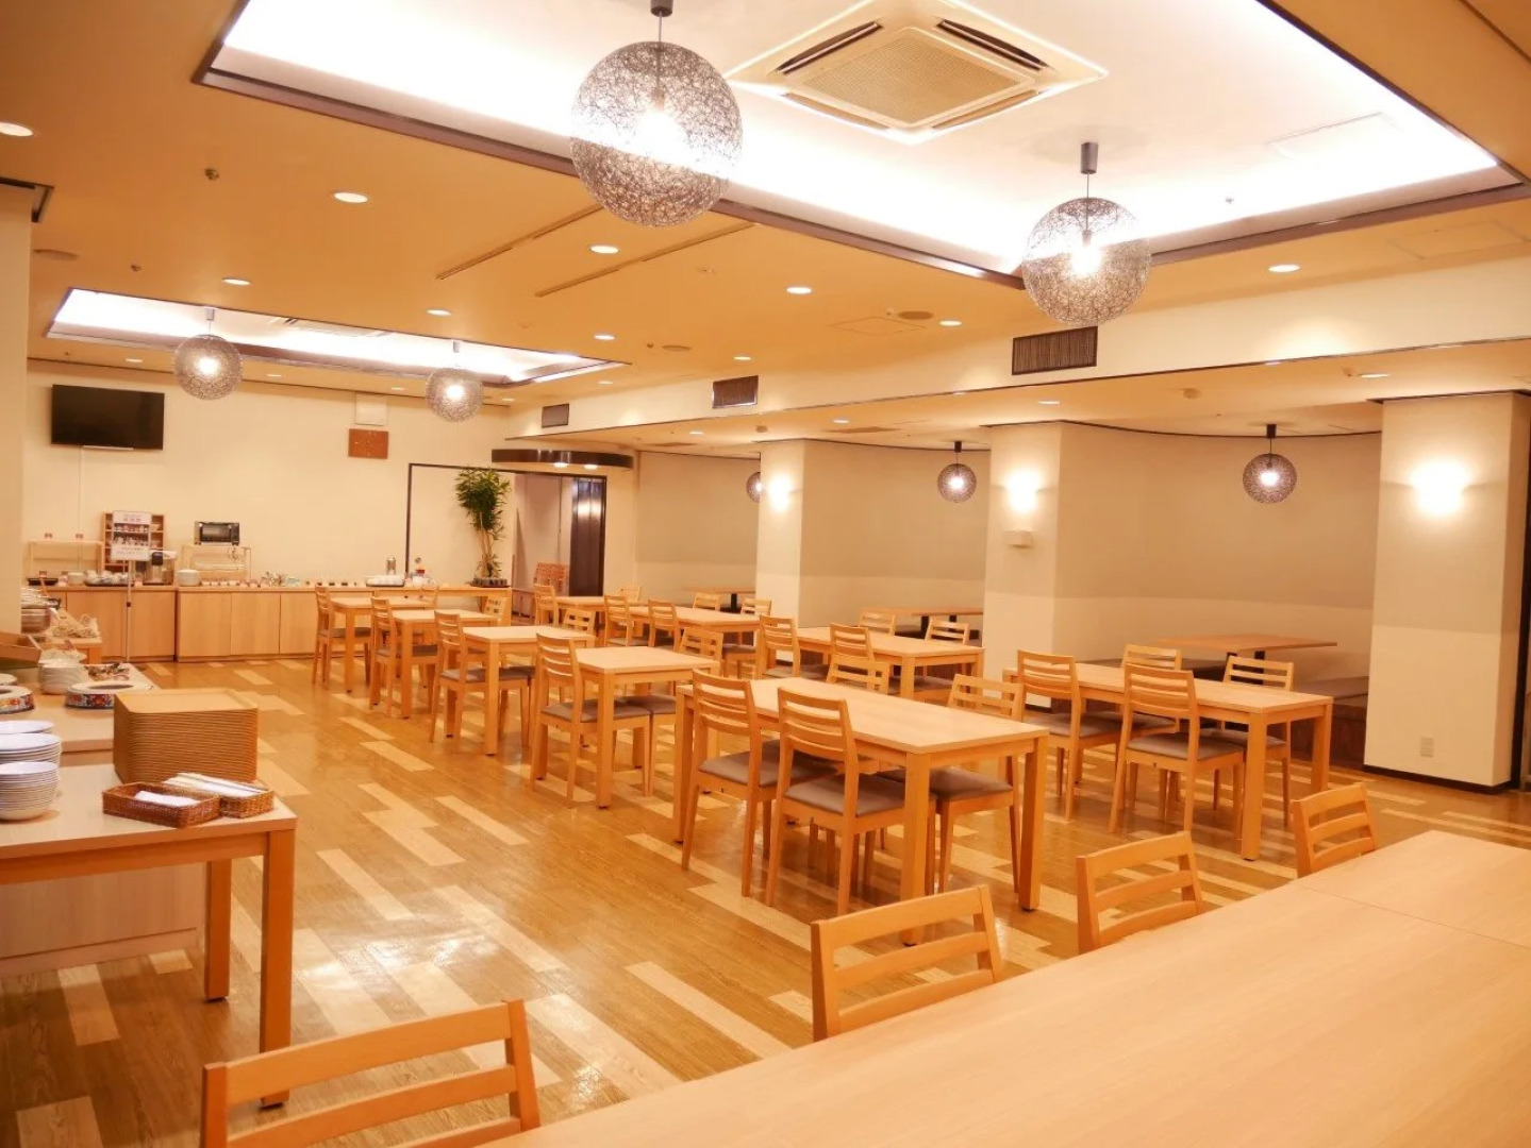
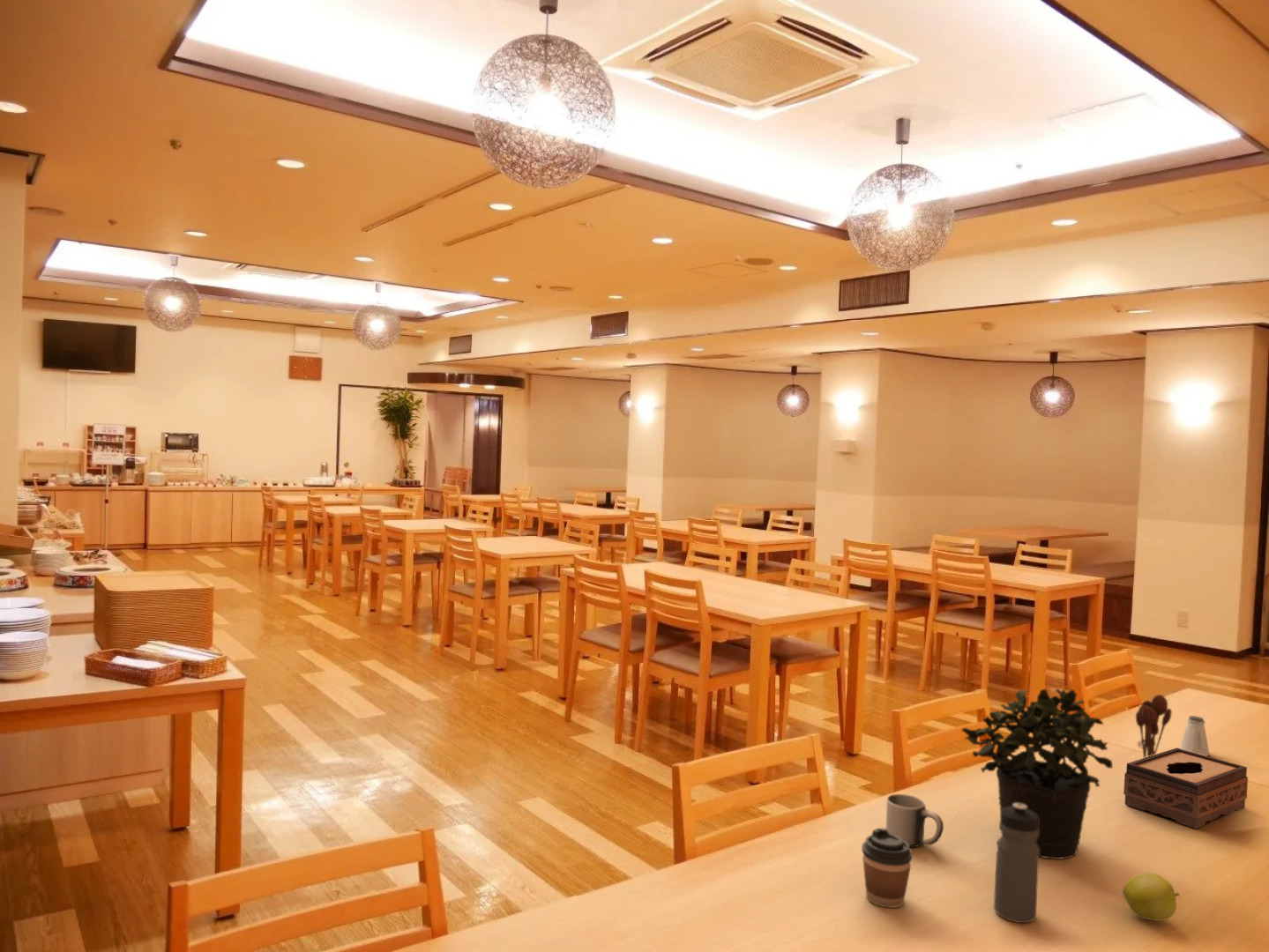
+ potted plant [960,688,1114,860]
+ water bottle [993,803,1040,924]
+ utensil holder [1135,694,1173,758]
+ tissue box [1123,747,1249,829]
+ coffee cup [861,828,914,909]
+ apple [1122,872,1181,921]
+ mug [885,793,944,848]
+ saltshaker [1179,715,1211,756]
